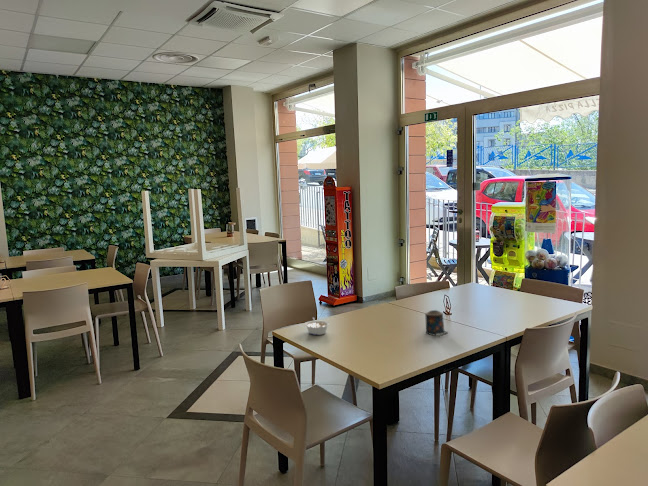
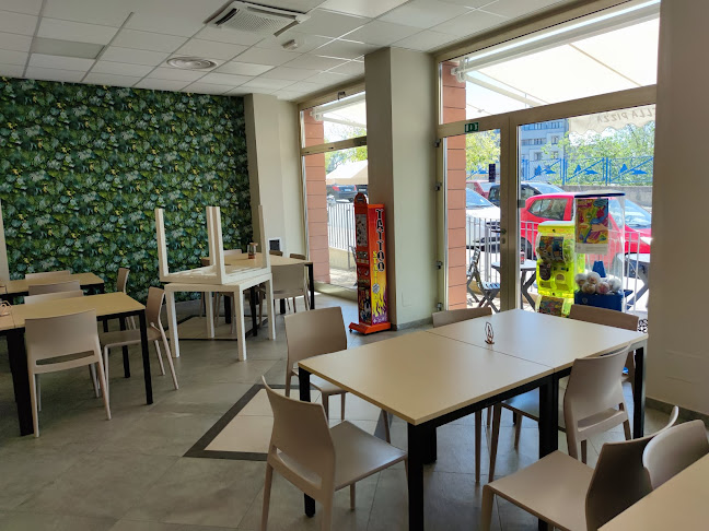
- candle [424,309,448,337]
- legume [304,316,330,336]
